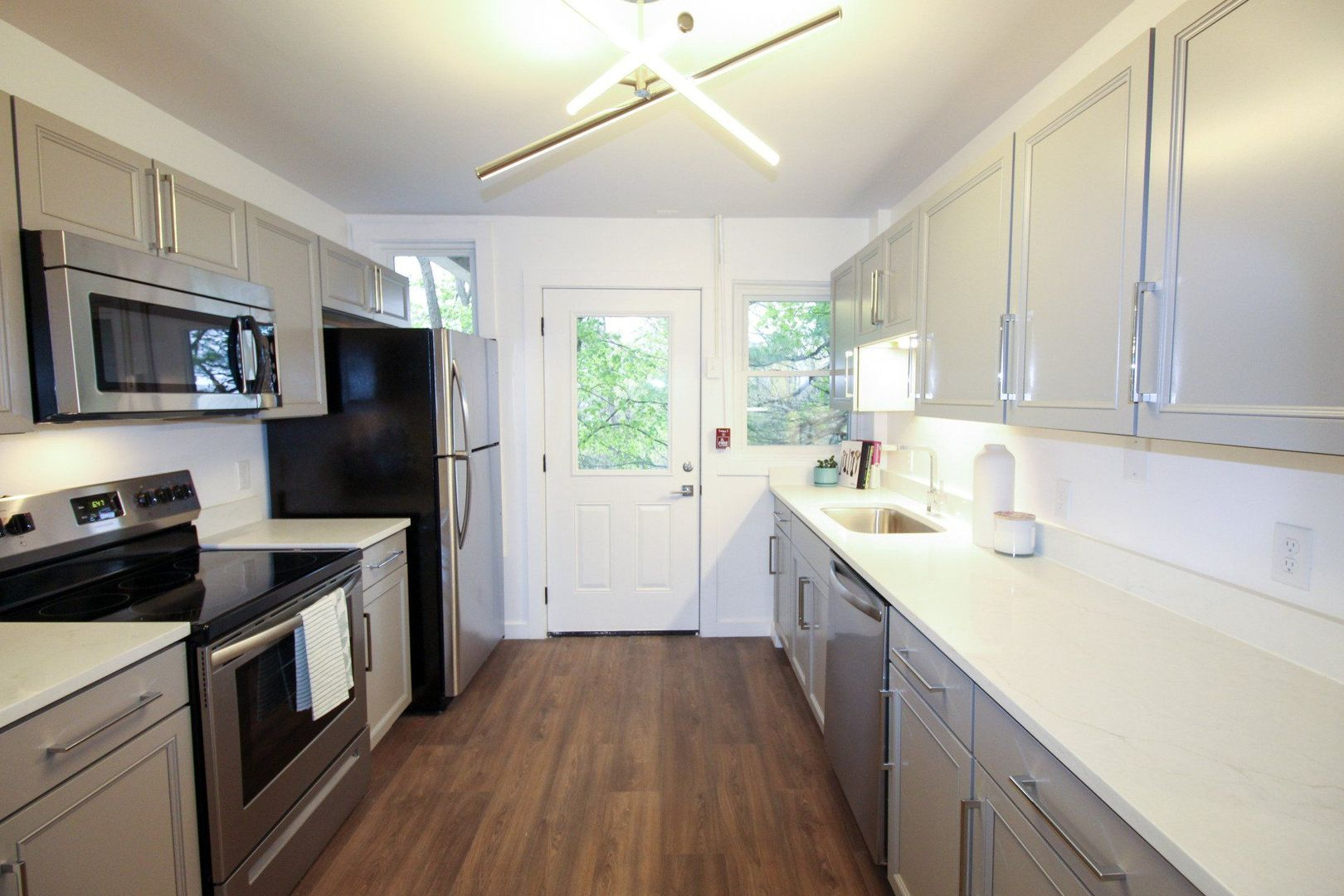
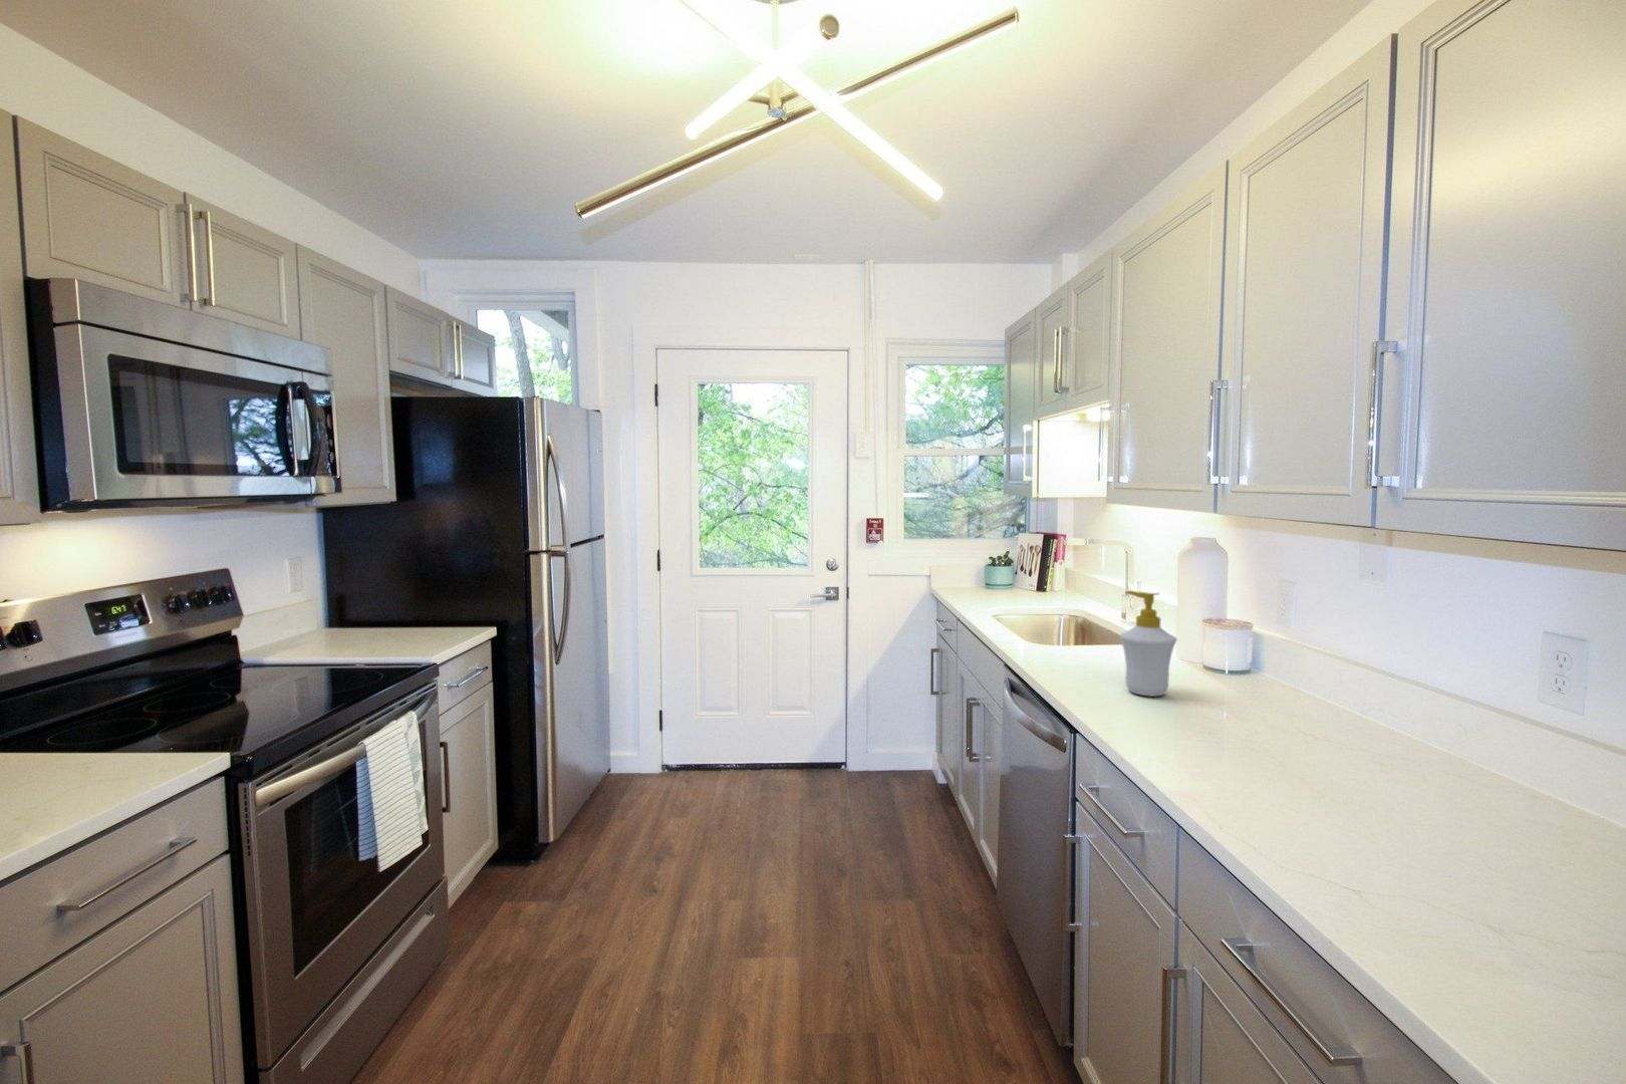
+ soap bottle [1118,590,1178,698]
